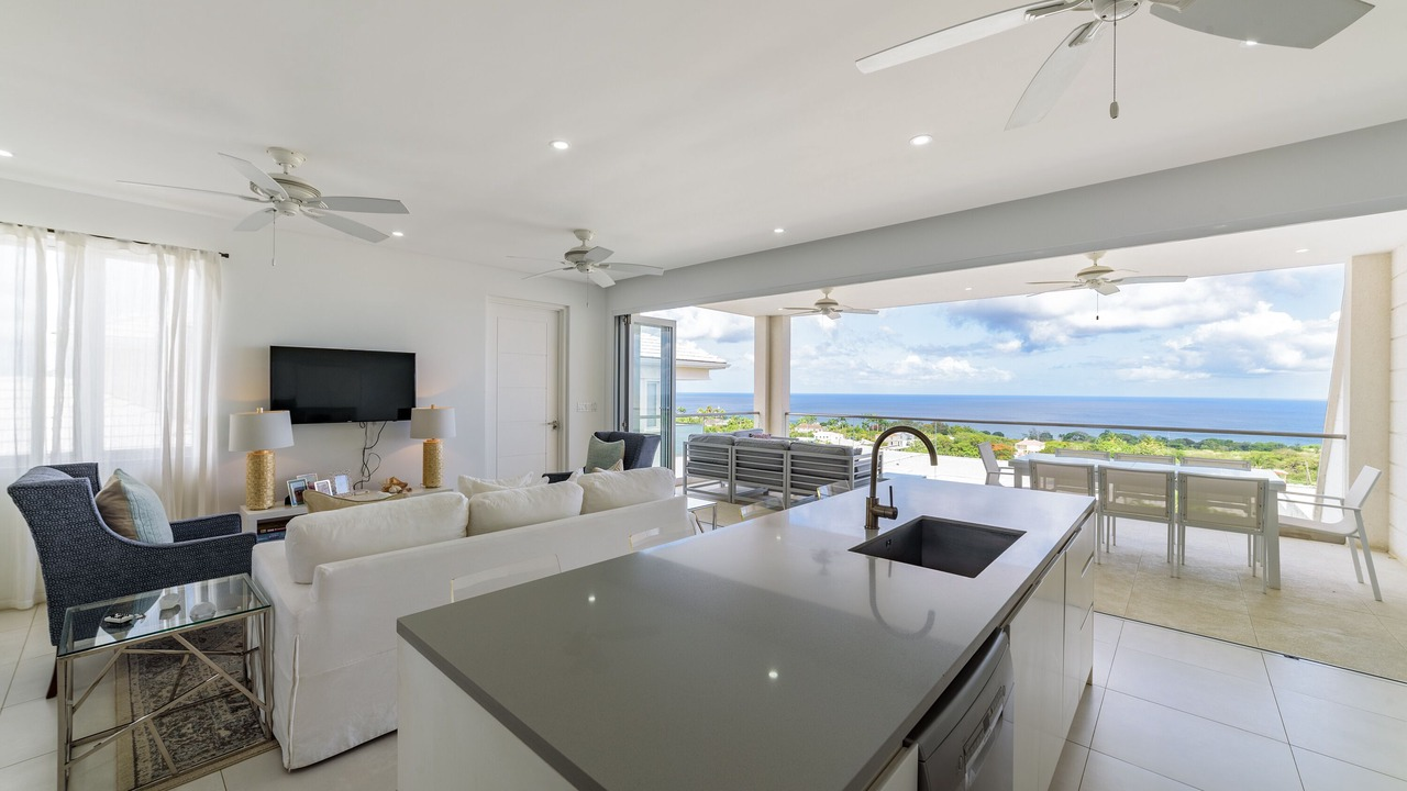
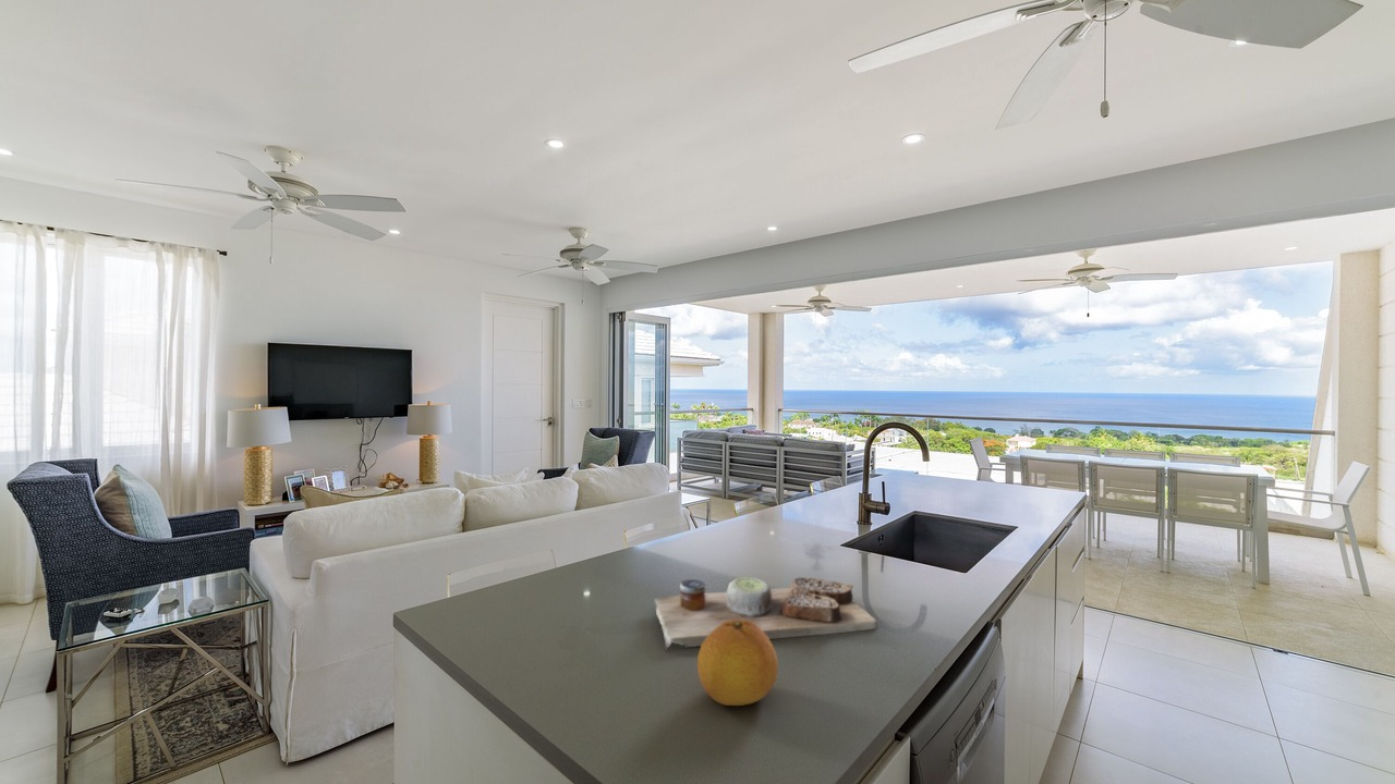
+ cutting board [652,576,878,651]
+ fruit [696,618,779,707]
